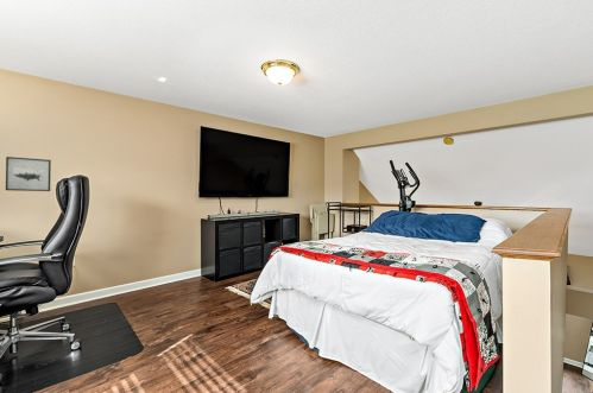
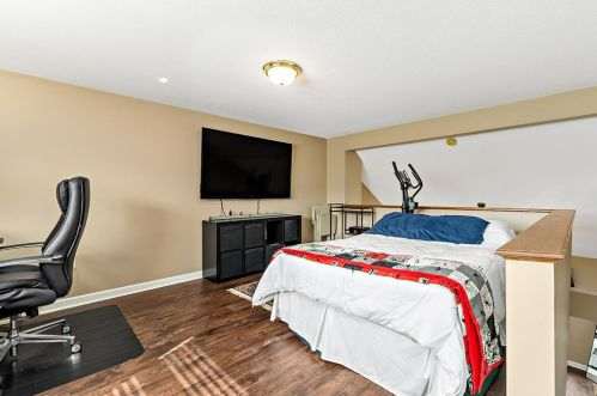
- wall art [5,156,52,192]
